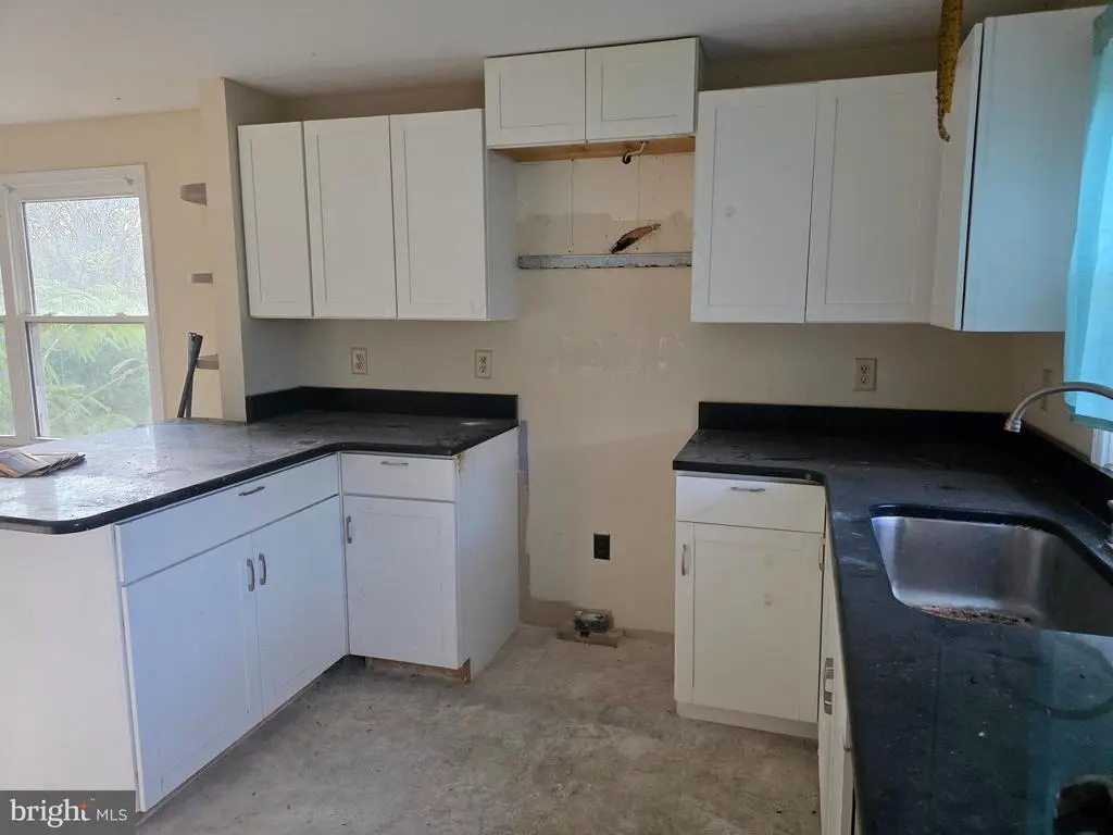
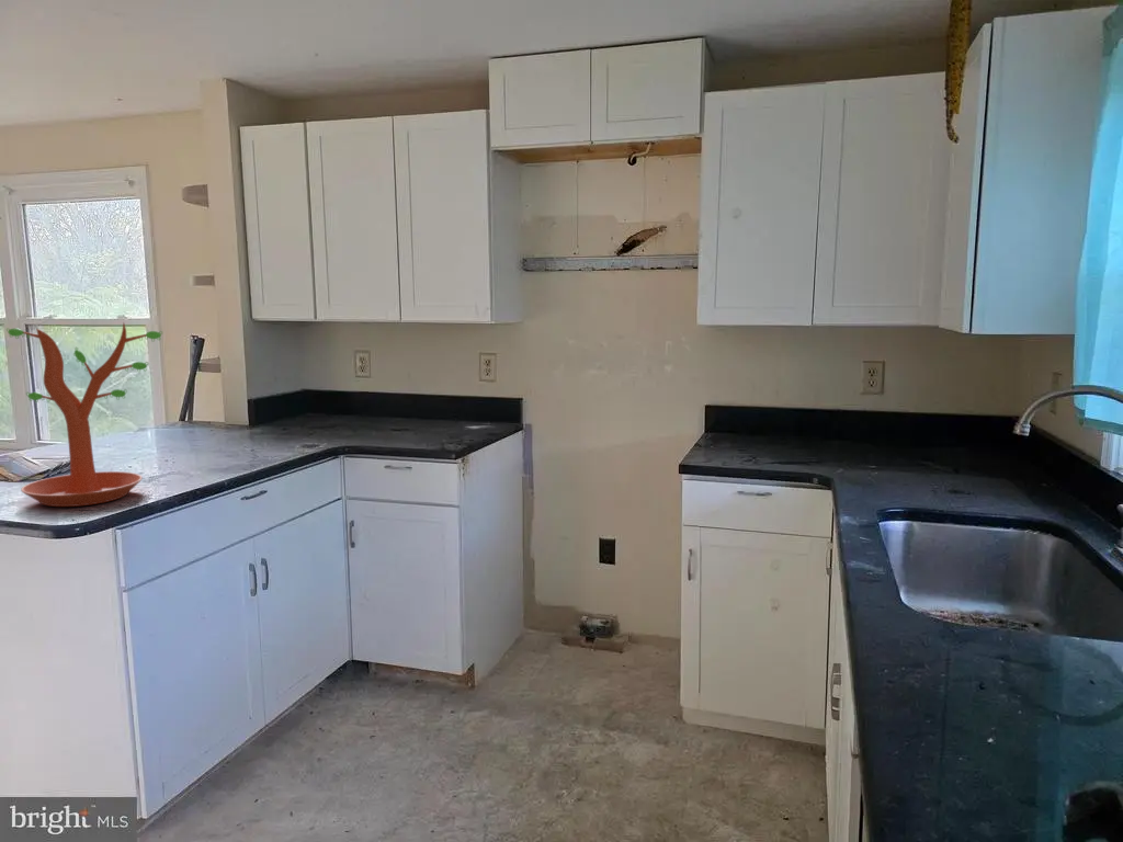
+ plant [5,321,163,508]
